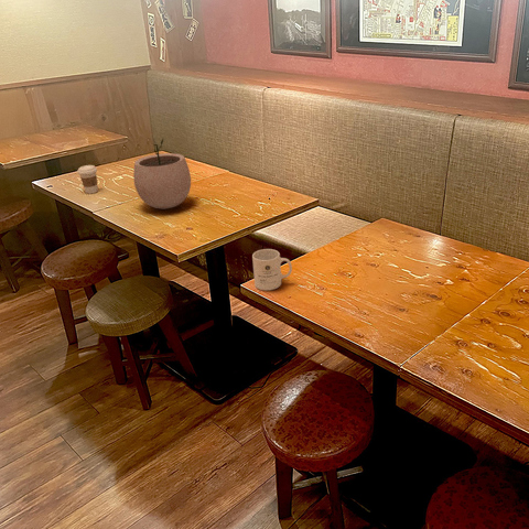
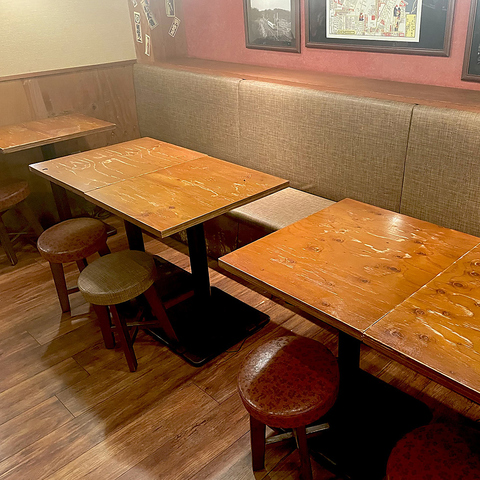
- plant pot [132,138,192,210]
- coffee cup [76,164,99,195]
- mug [251,248,293,291]
